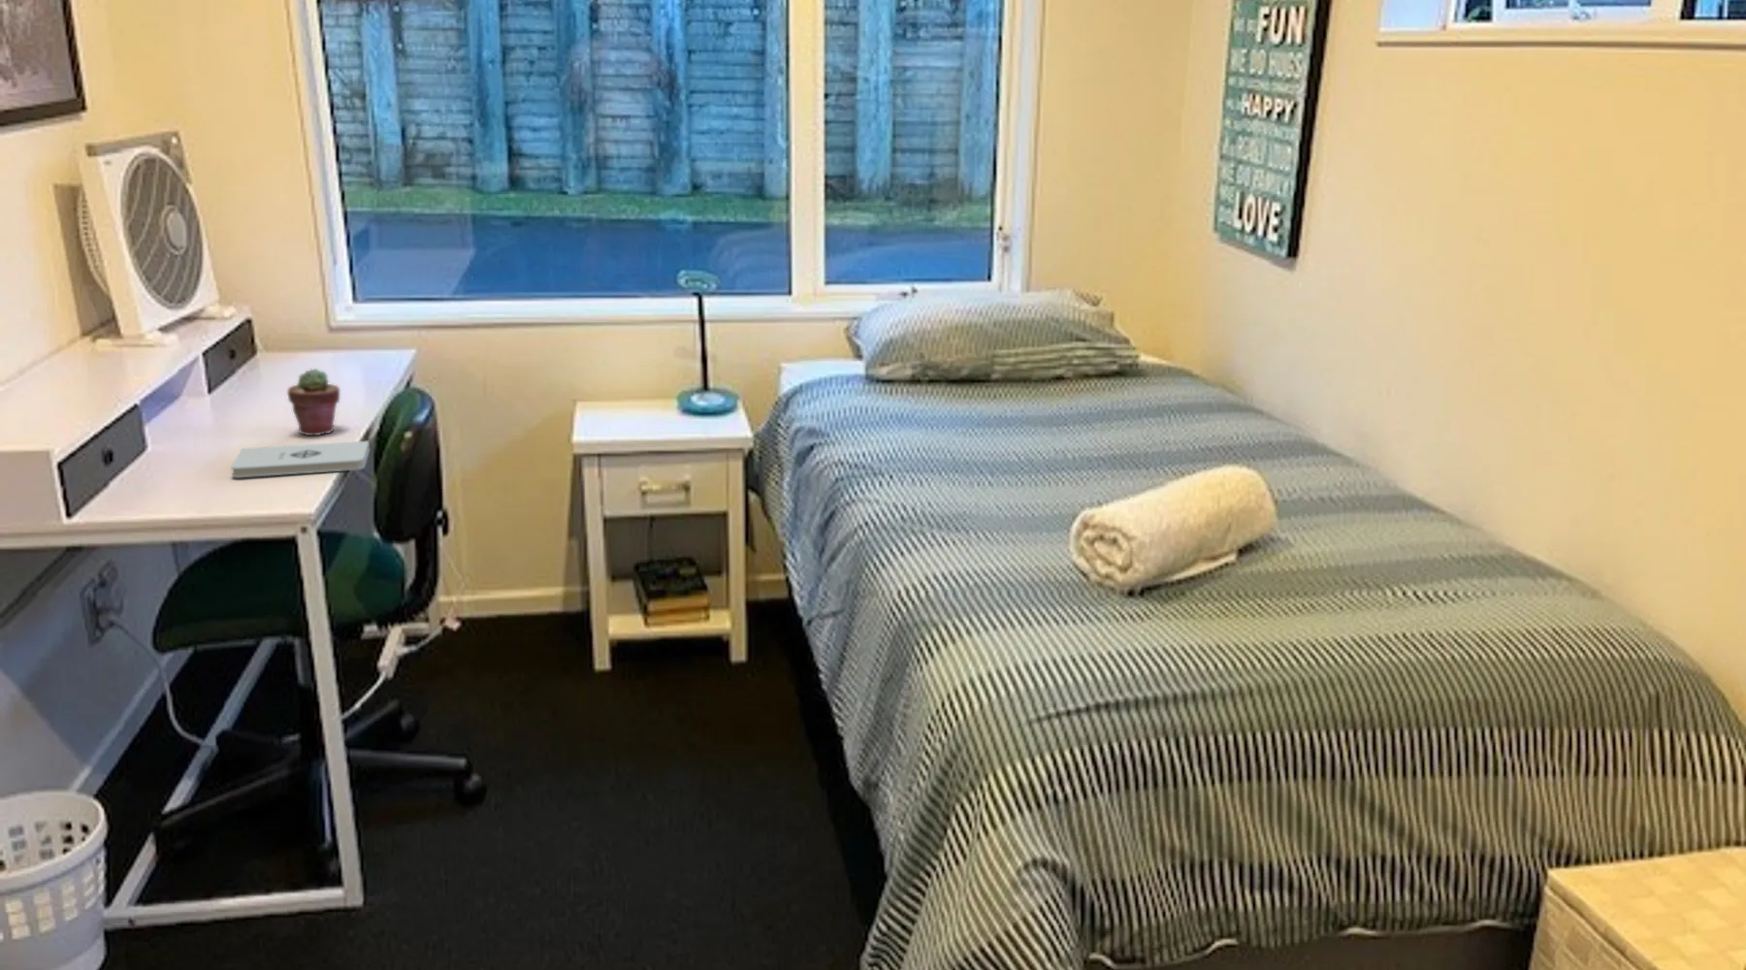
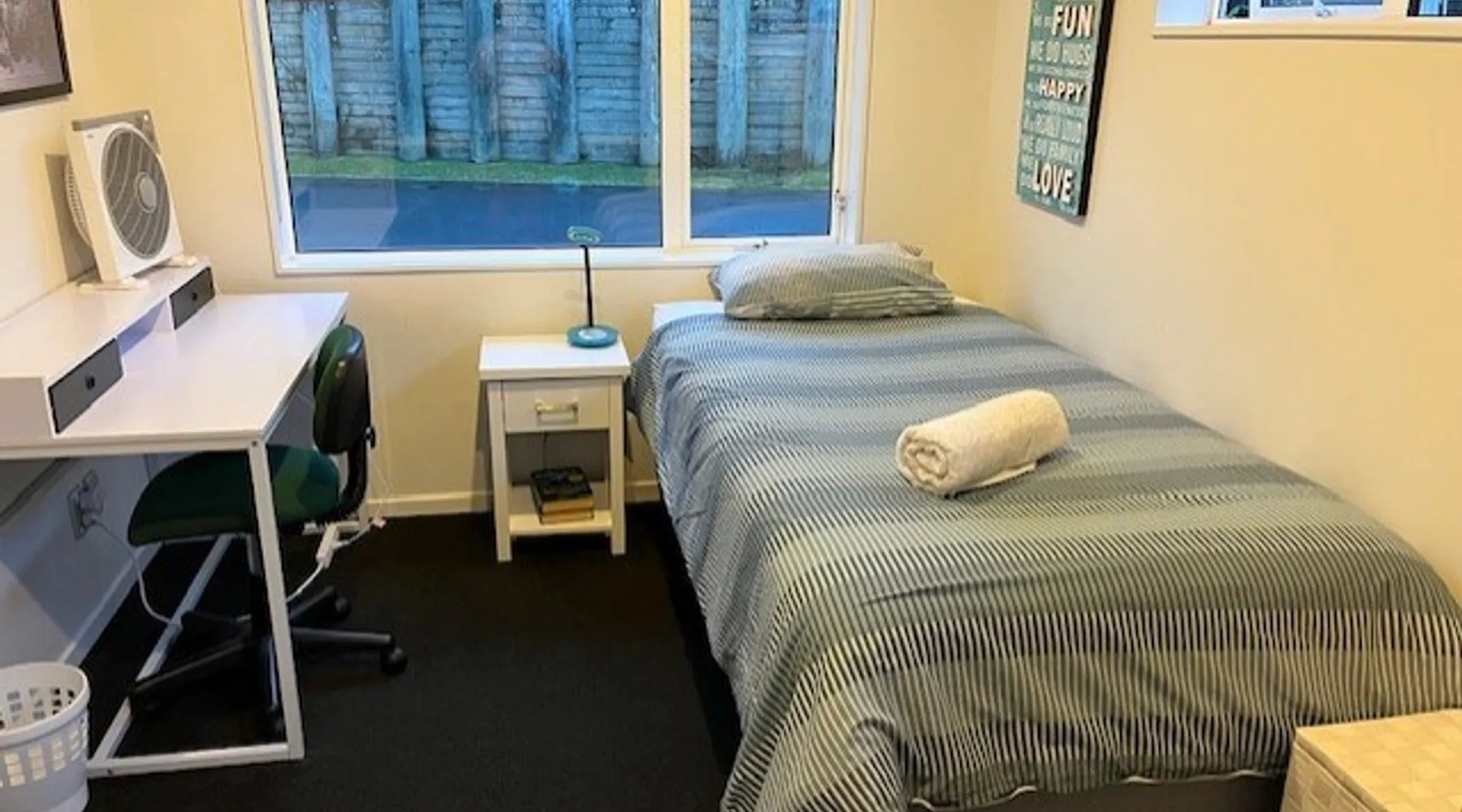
- potted succulent [287,368,340,436]
- notepad [229,441,370,478]
